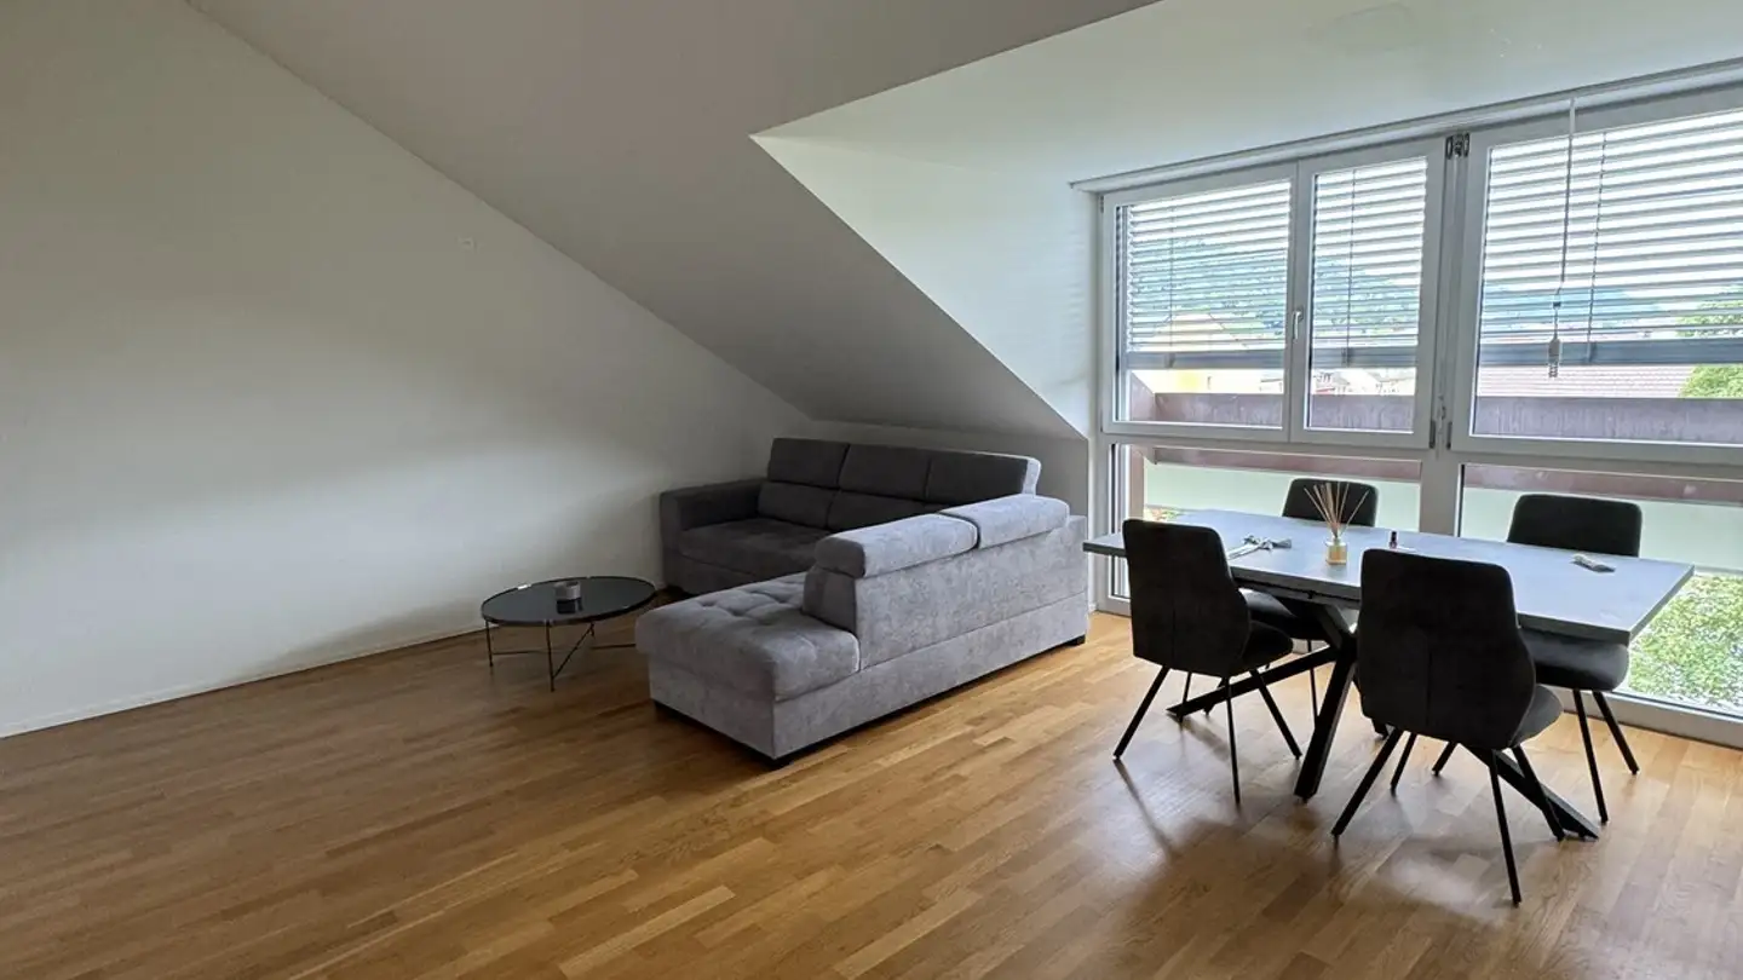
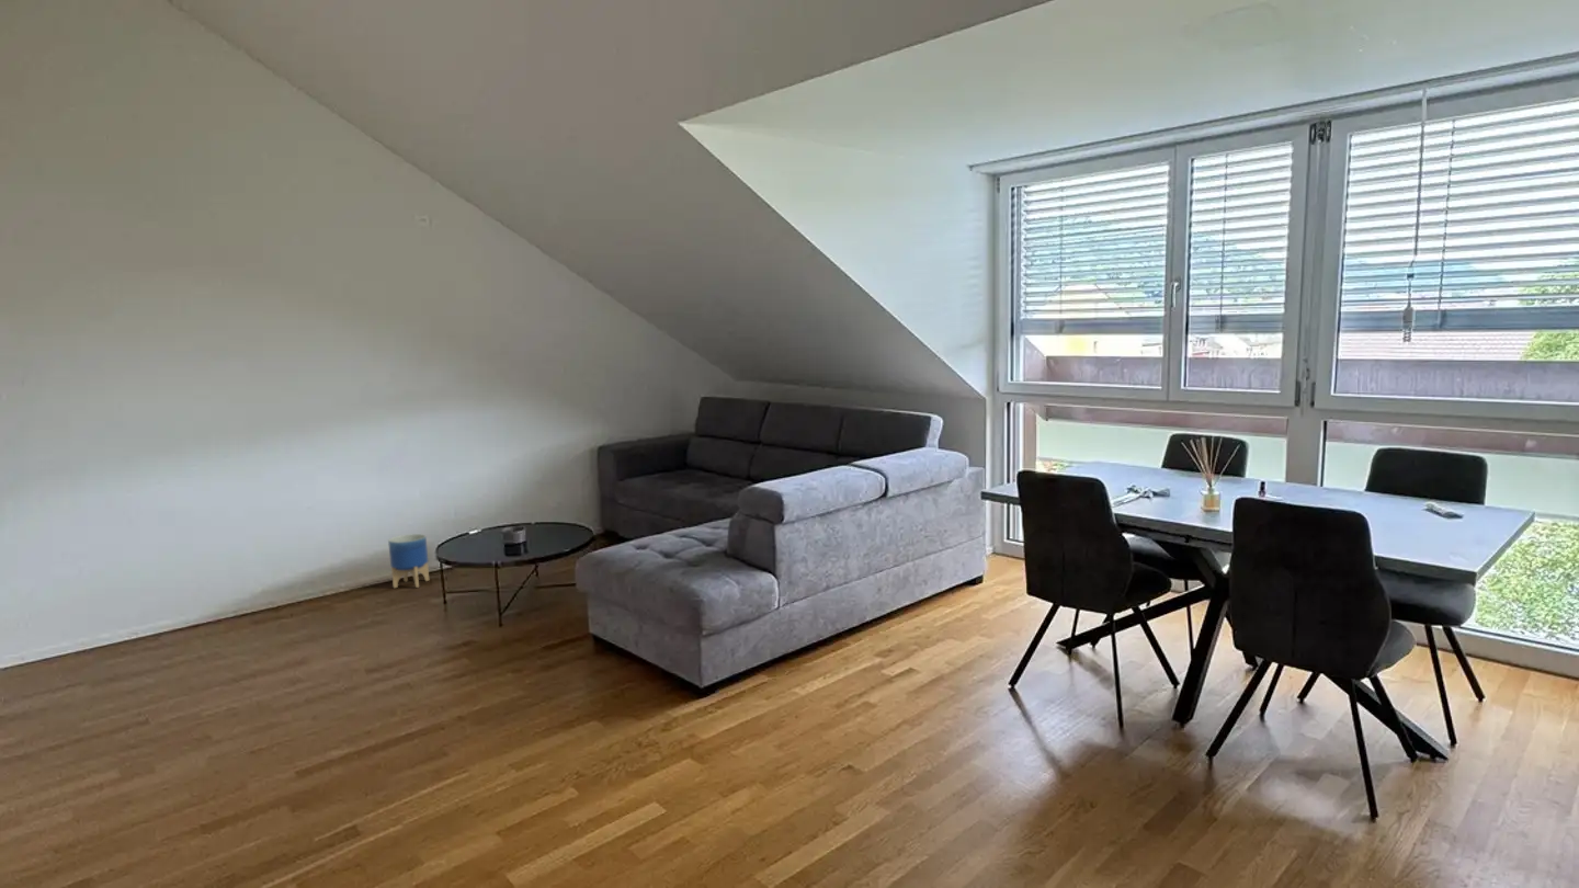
+ planter [387,533,430,589]
